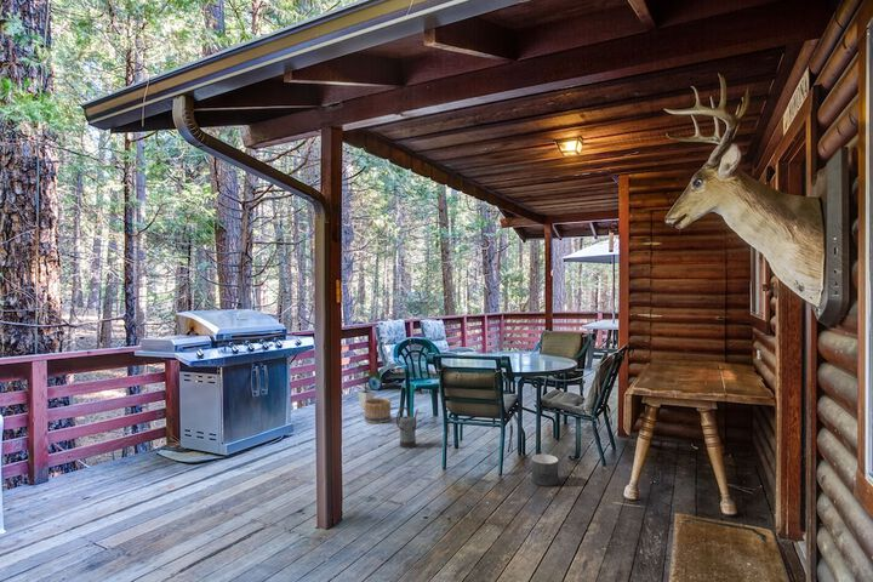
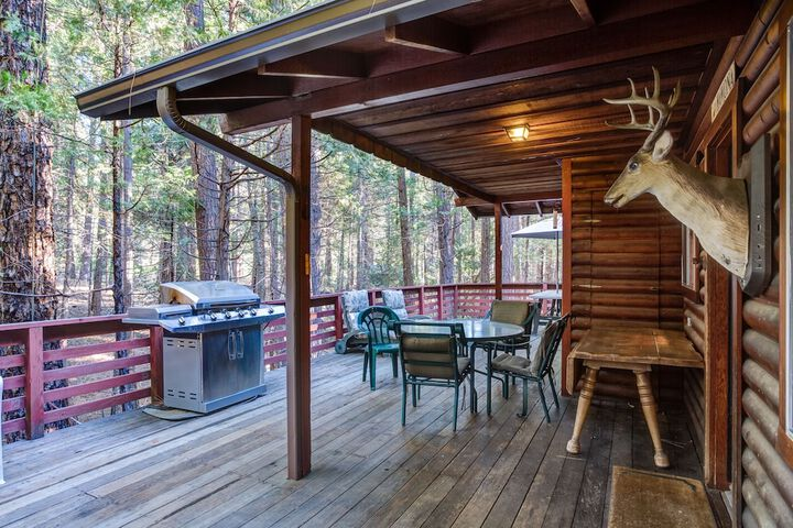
- house plant [348,364,383,410]
- planter [531,453,559,487]
- basket [364,396,392,424]
- watering can [395,405,420,450]
